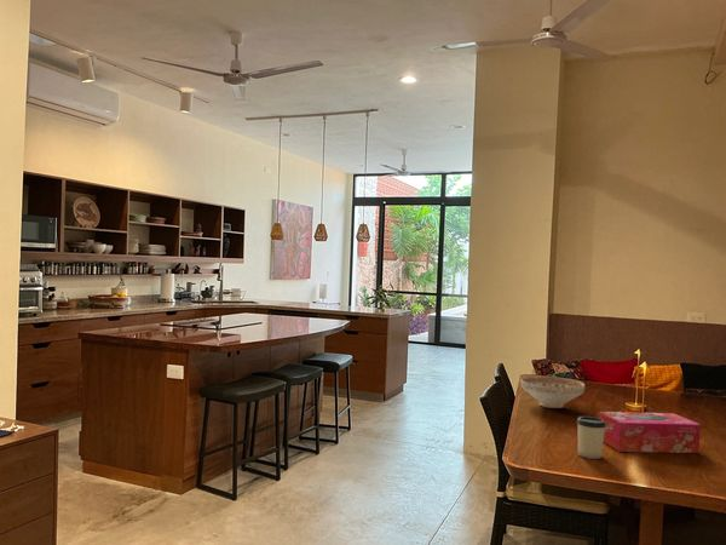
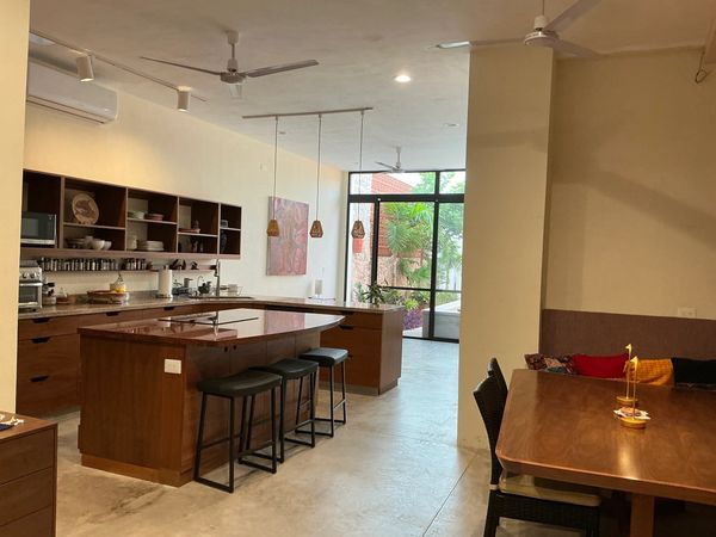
- tissue box [598,411,702,454]
- decorative bowl [519,375,586,409]
- cup [576,415,606,460]
